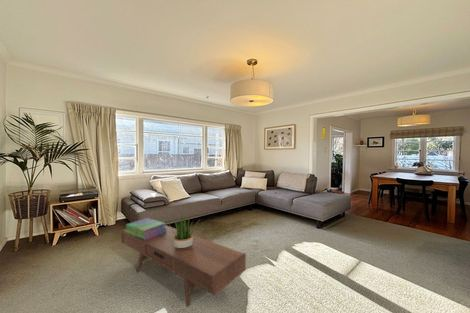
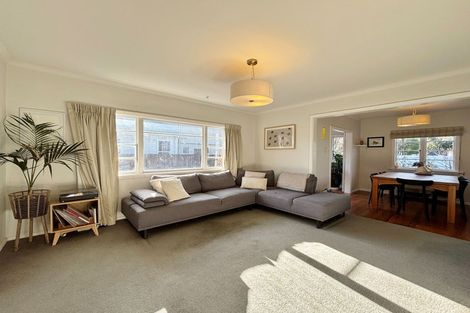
- coffee table [120,224,247,308]
- potted plant [167,213,200,249]
- stack of books [124,217,167,240]
